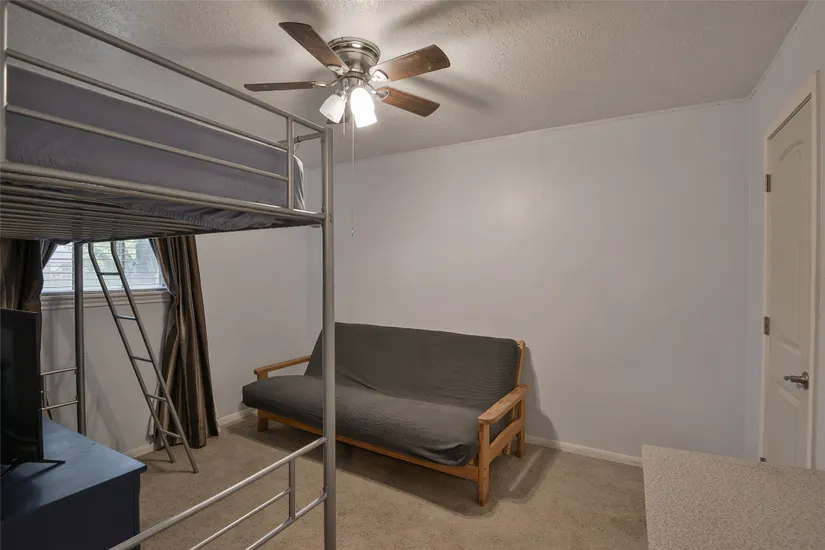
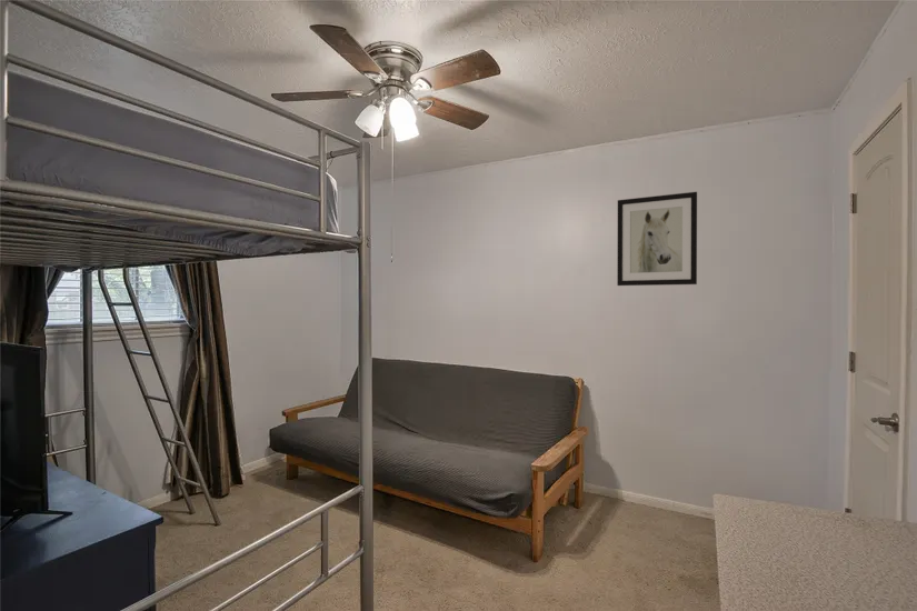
+ wall art [616,191,698,287]
